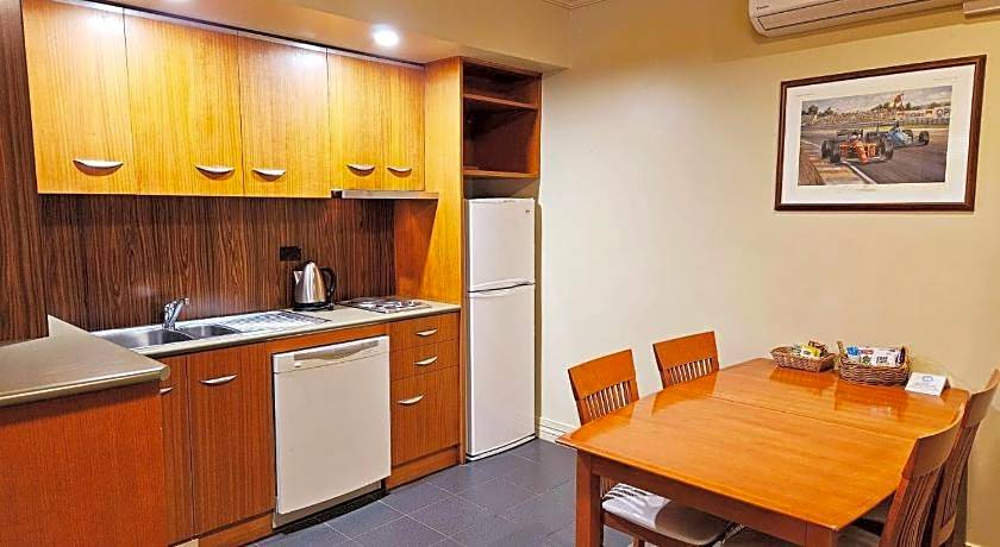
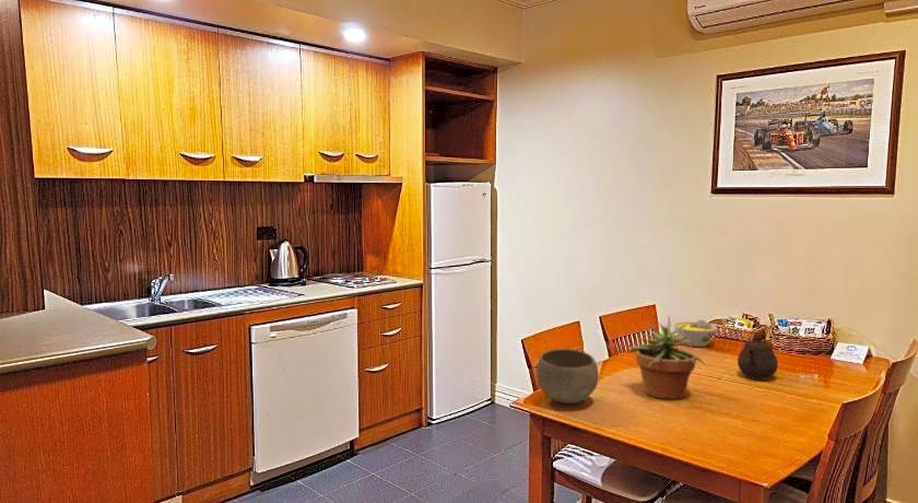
+ potted plant [626,316,708,399]
+ teapot [737,335,779,381]
+ bowl [673,318,718,348]
+ bowl [536,348,600,405]
